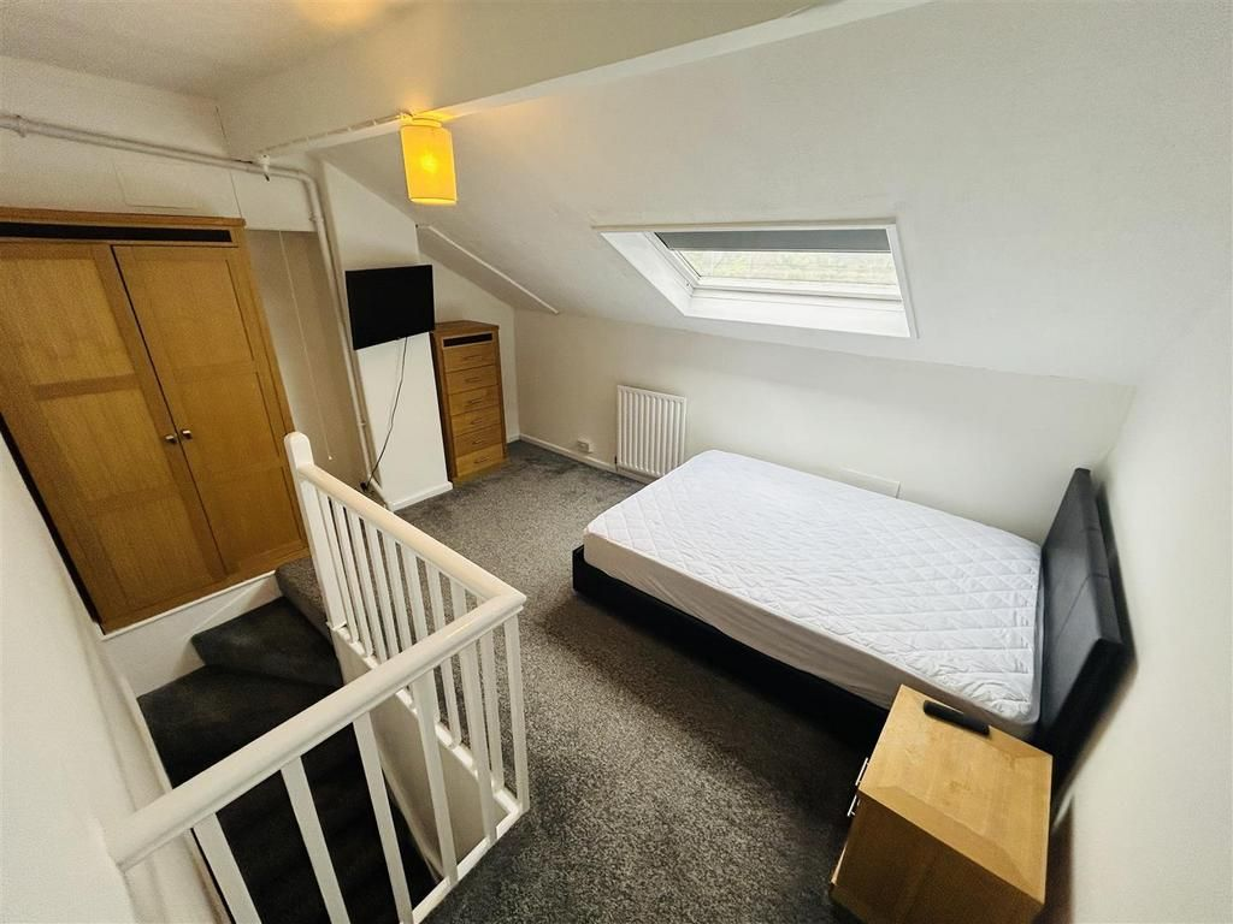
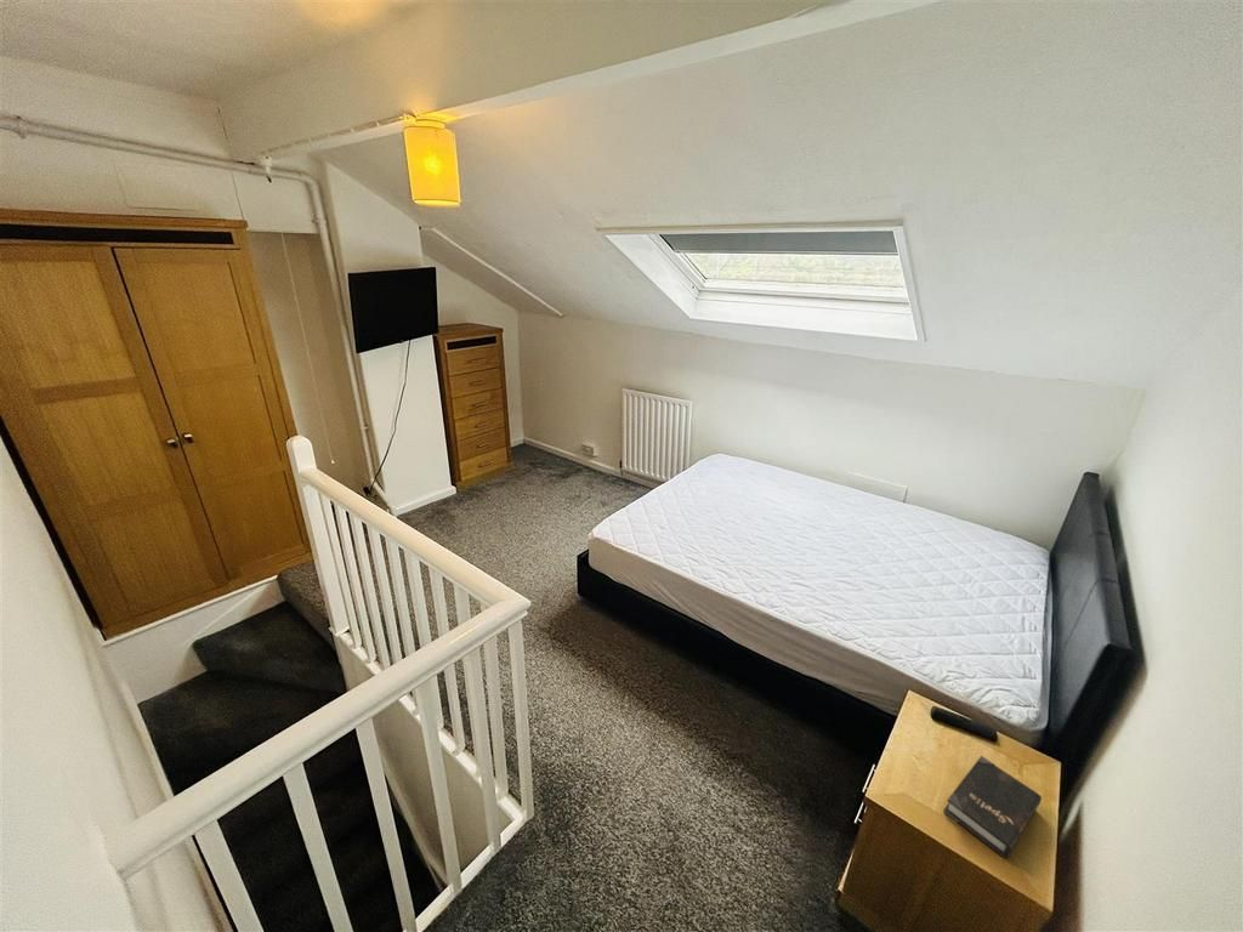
+ hardback book [942,755,1043,860]
